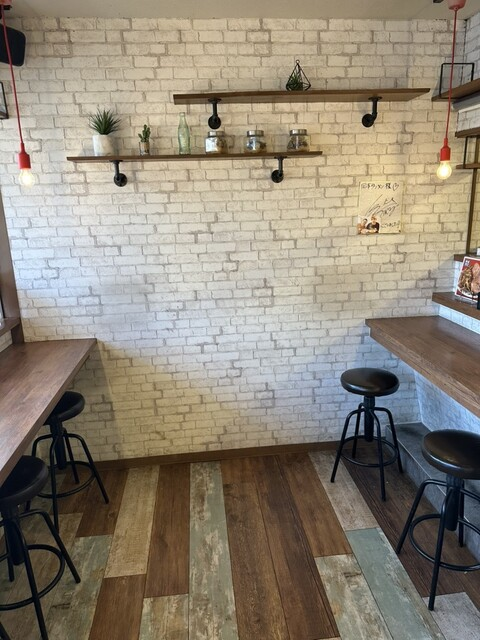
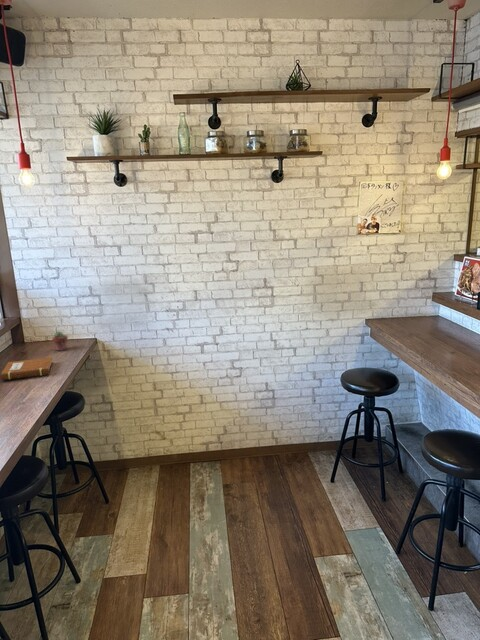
+ potted succulent [51,330,69,352]
+ notebook [0,357,54,381]
